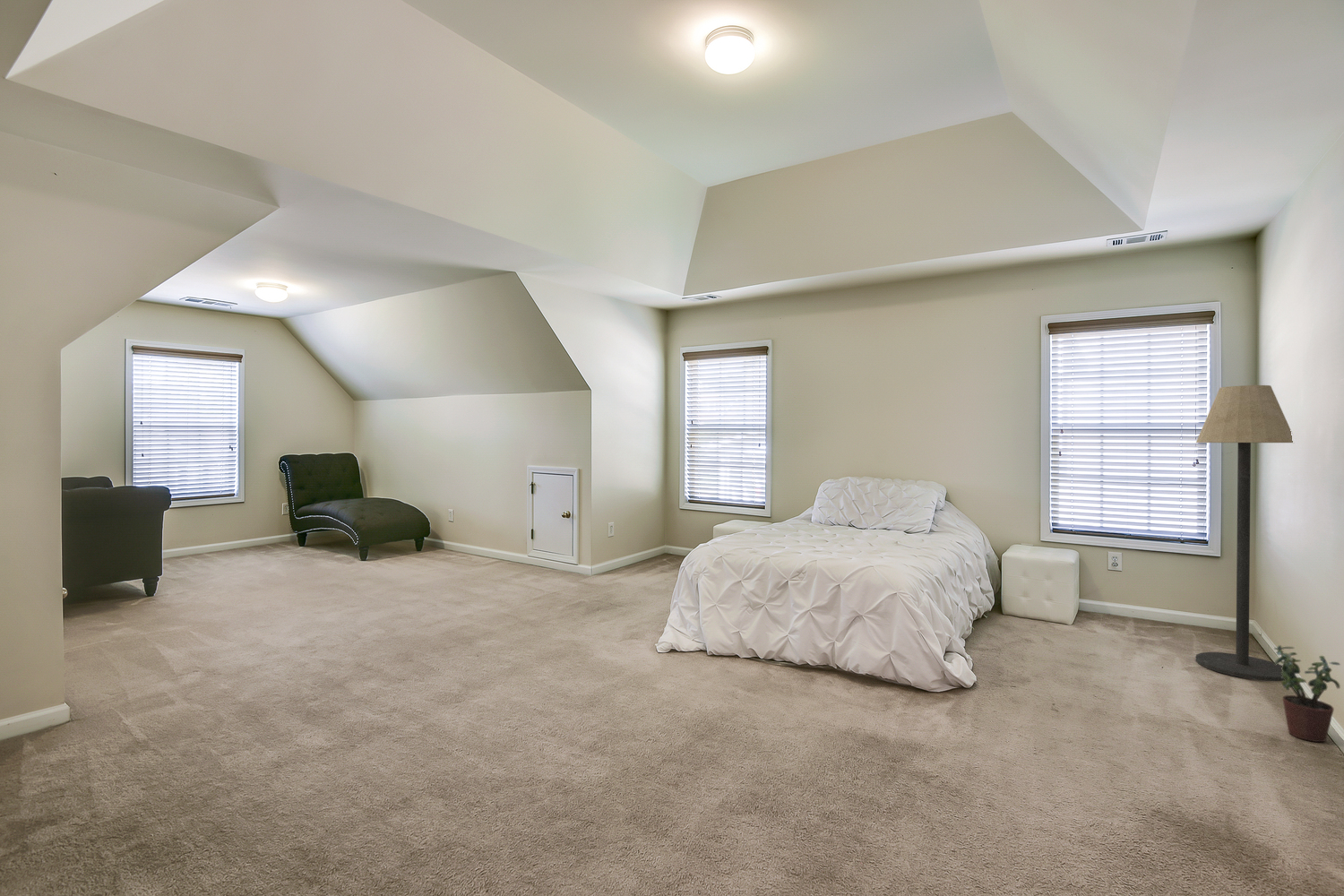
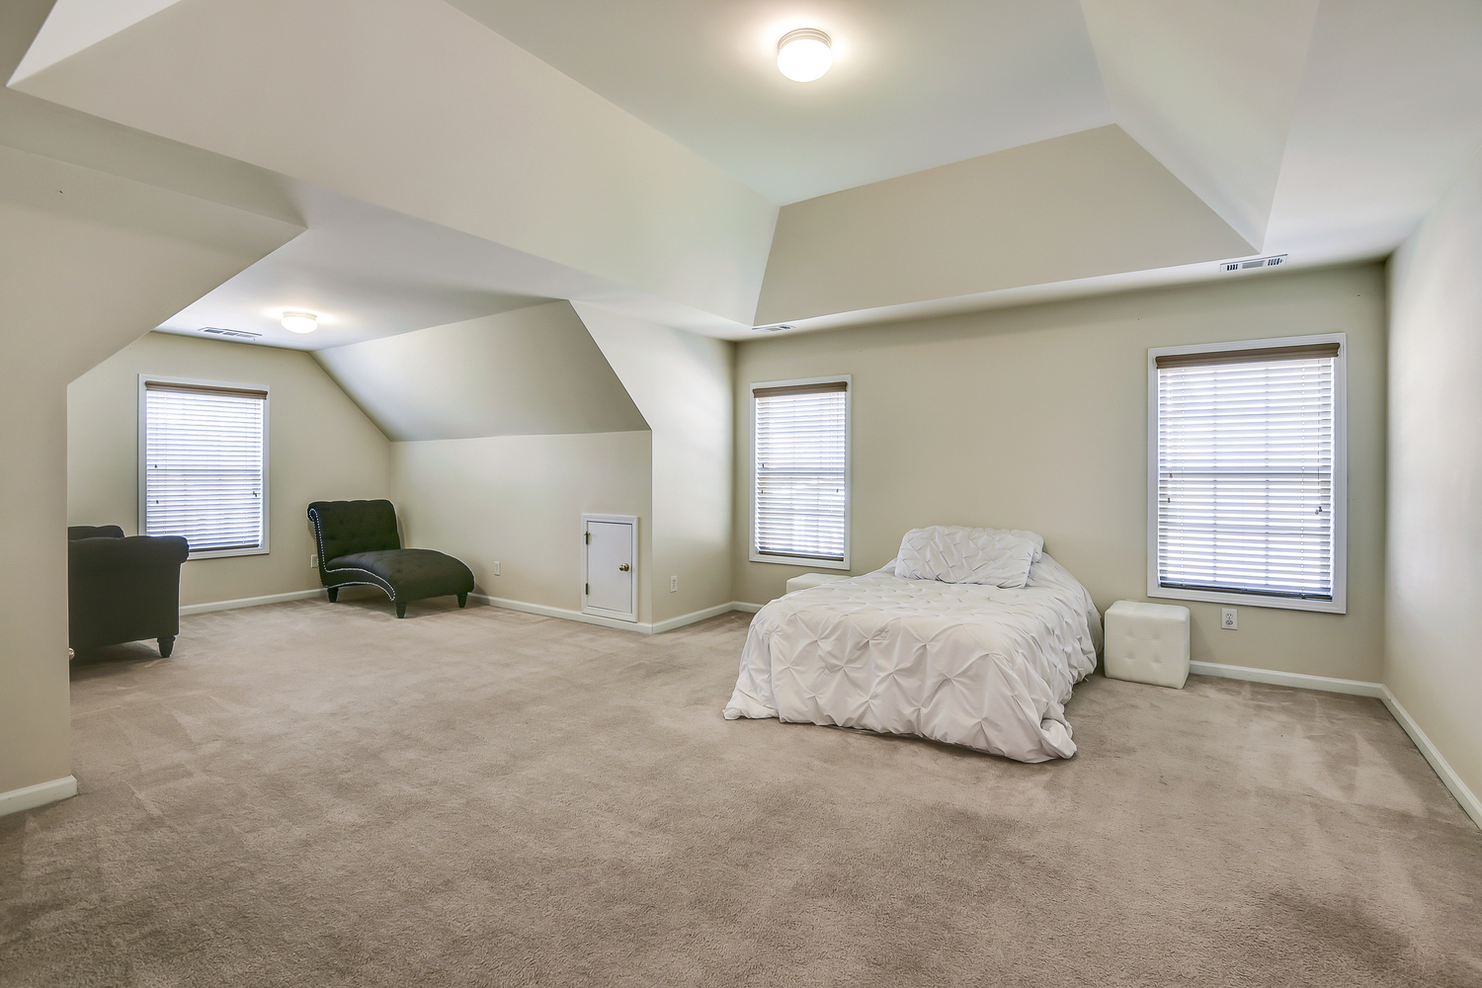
- potted plant [1273,644,1341,743]
- floor lamp [1195,384,1294,682]
